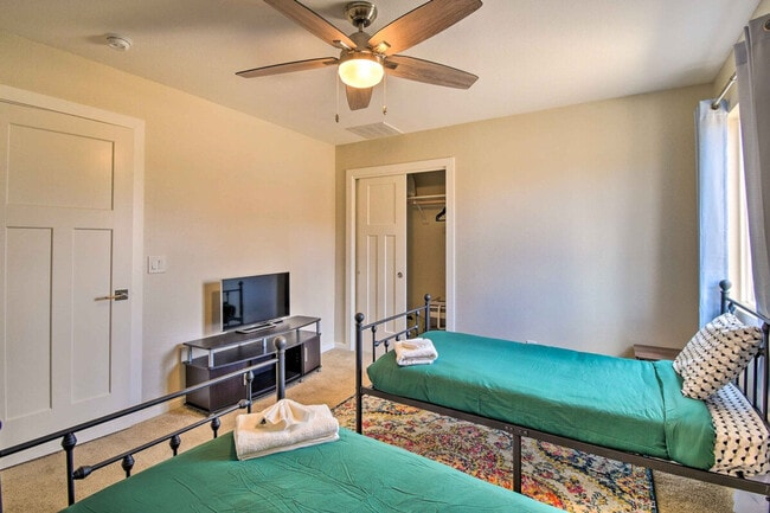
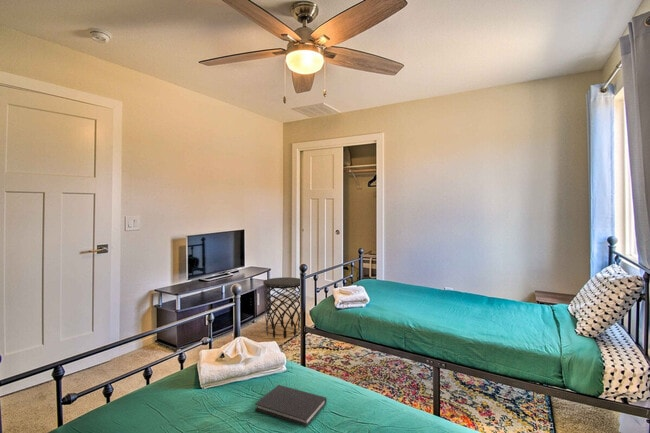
+ side table [262,276,301,340]
+ diary [254,384,328,428]
